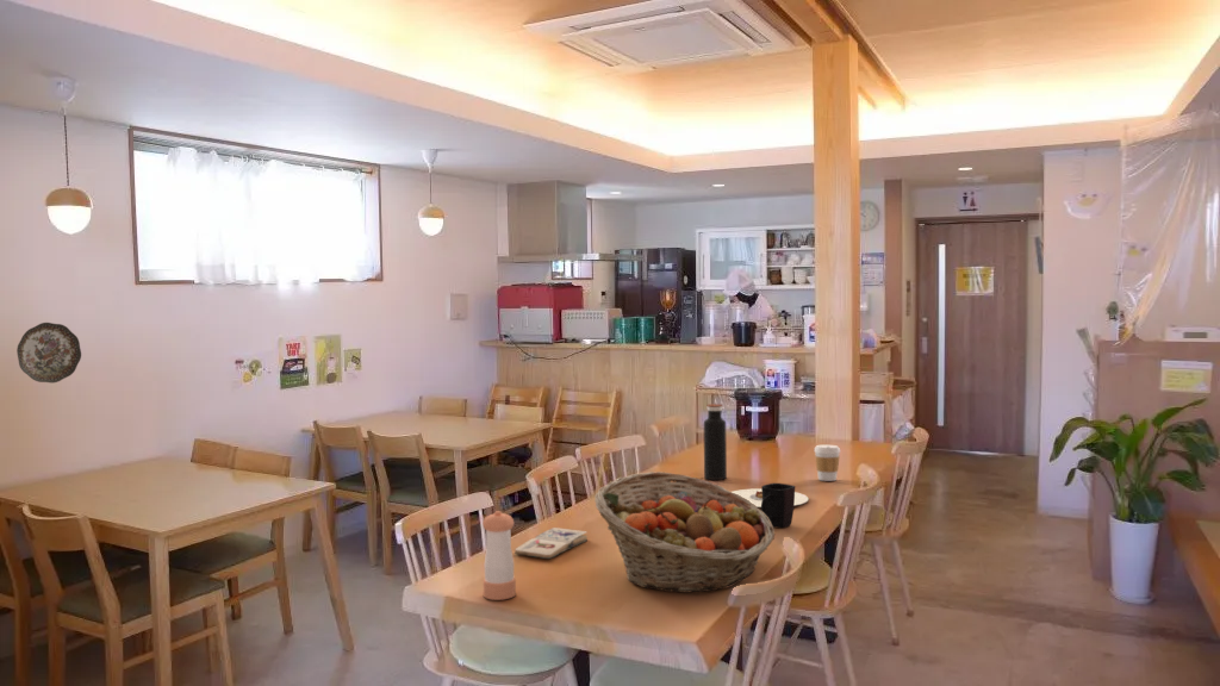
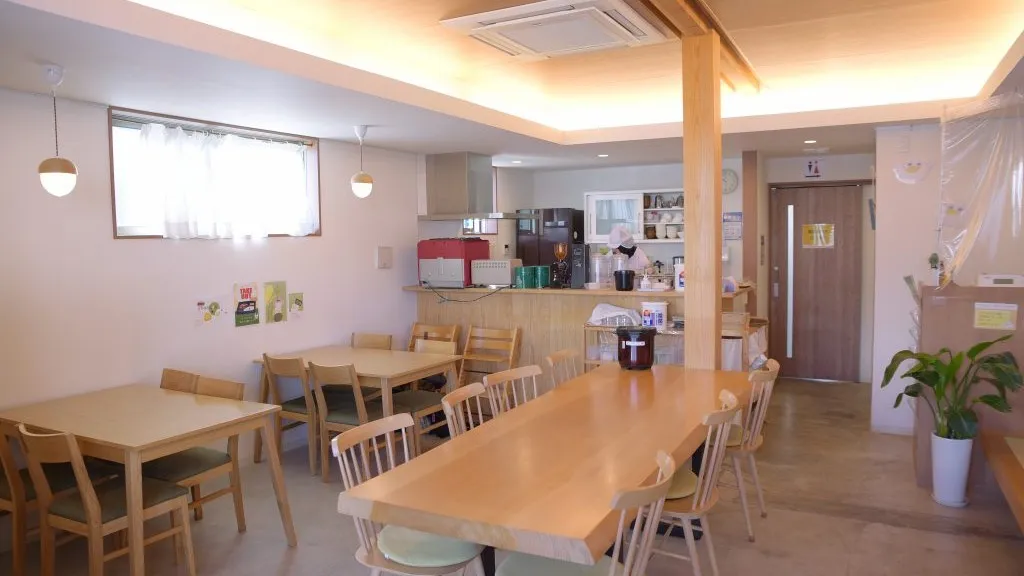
- water bottle [703,403,728,481]
- pepper shaker [481,510,517,601]
- paperback book [513,526,589,560]
- mug [760,482,796,529]
- decorative plate [15,322,82,383]
- coffee cup [814,444,841,482]
- plate [730,487,809,507]
- fruit basket [593,470,776,594]
